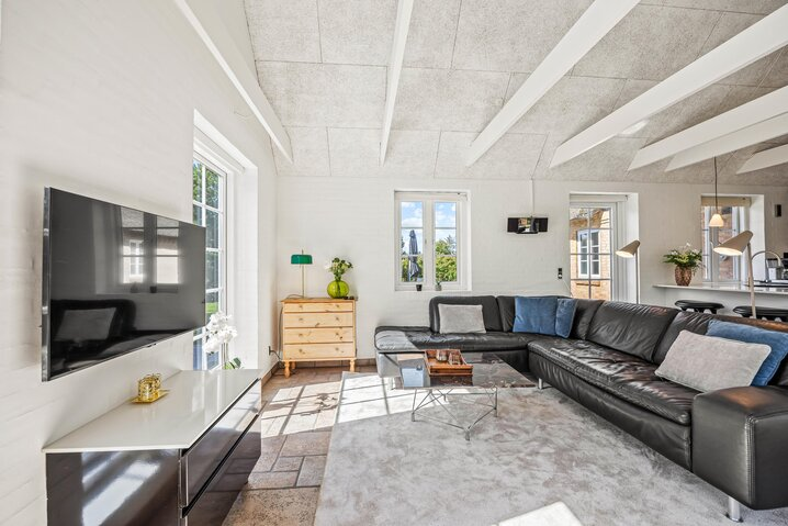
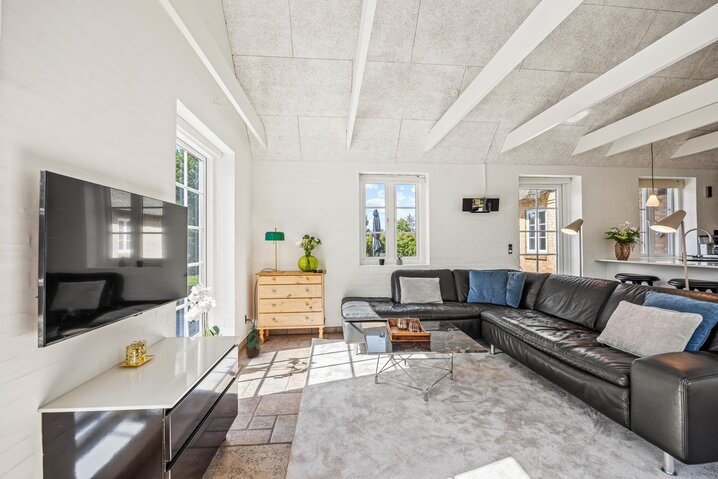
+ potted plant [244,323,263,359]
